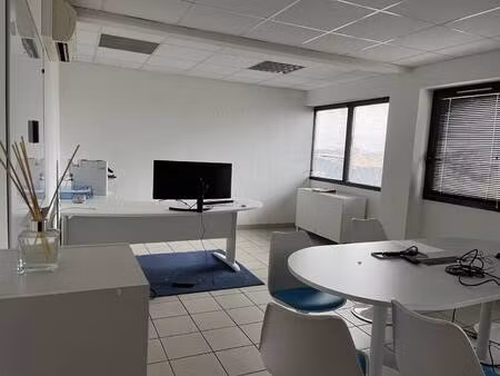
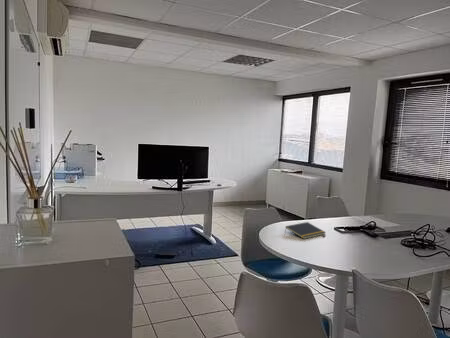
+ notepad [284,221,327,240]
